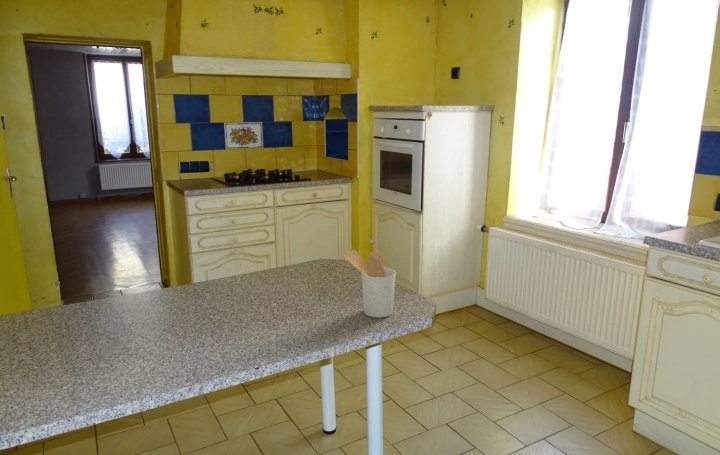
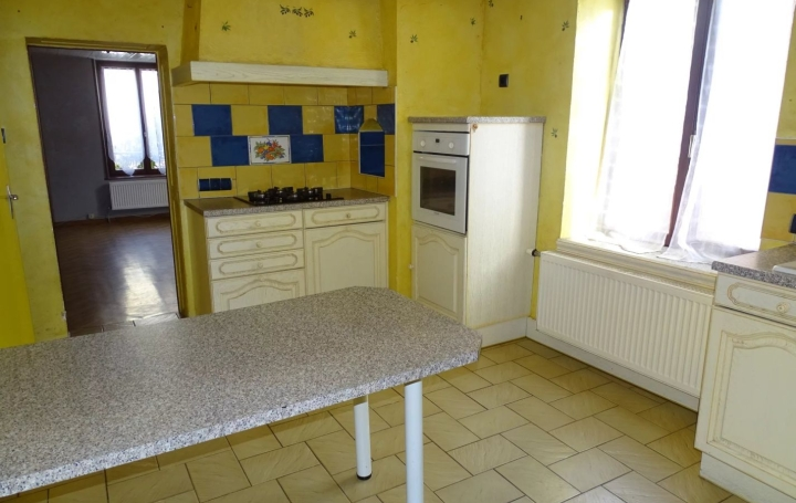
- utensil holder [342,249,397,319]
